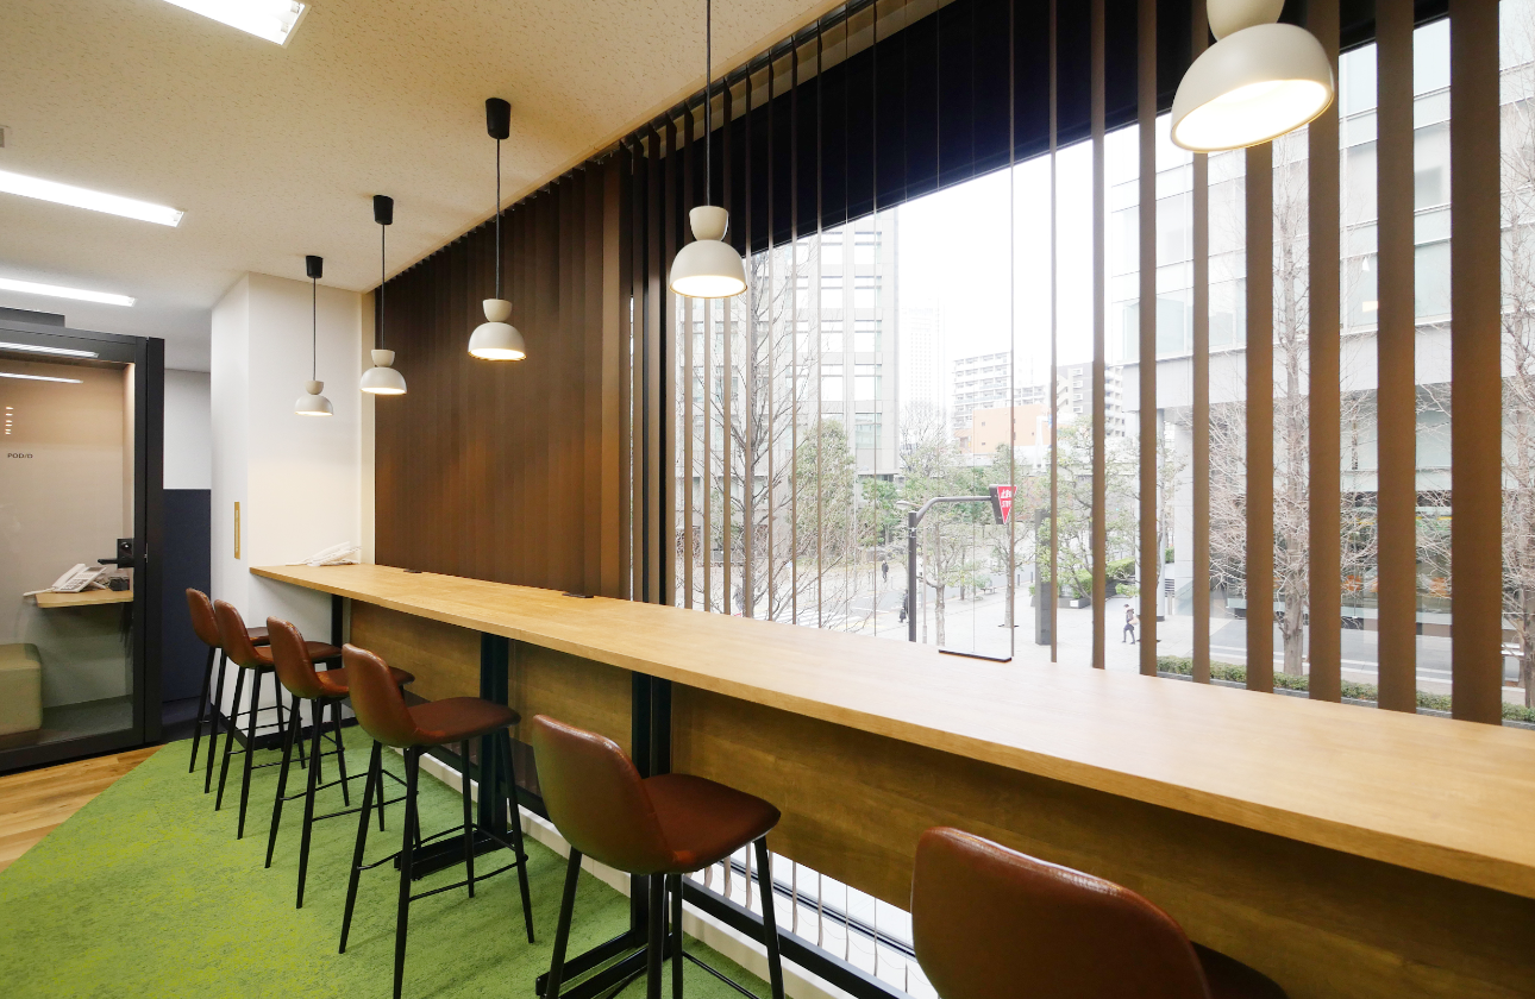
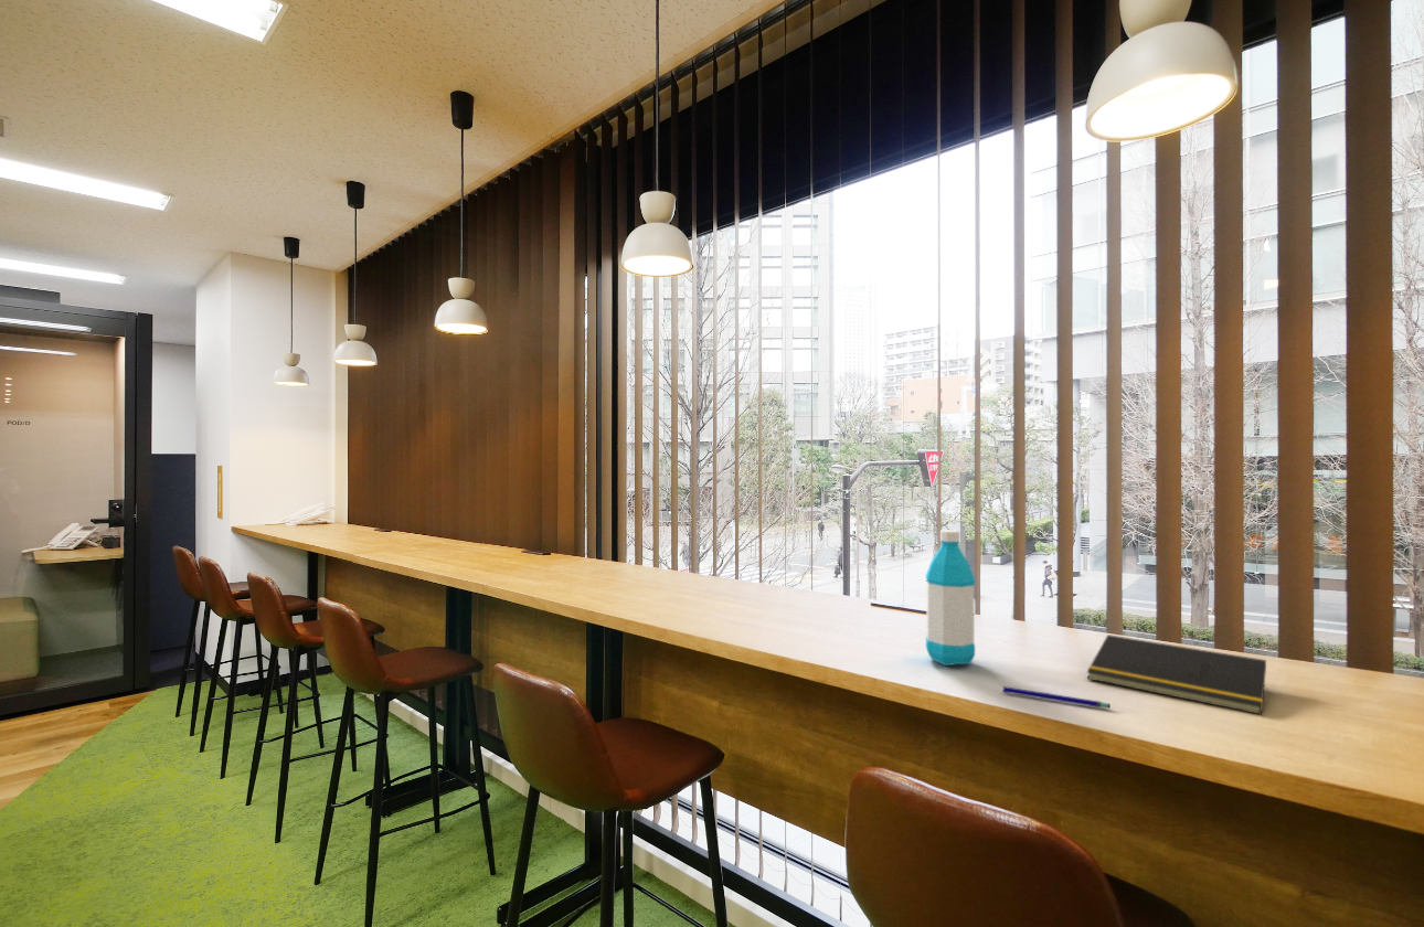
+ pen [1002,685,1112,710]
+ water bottle [925,529,976,667]
+ notepad [1086,633,1267,715]
